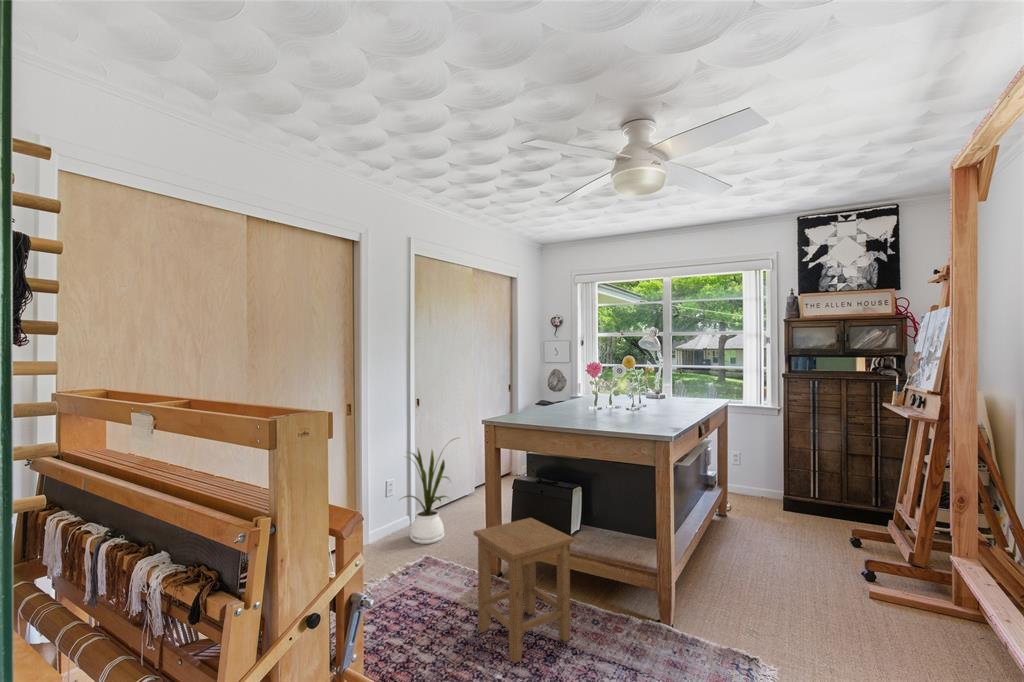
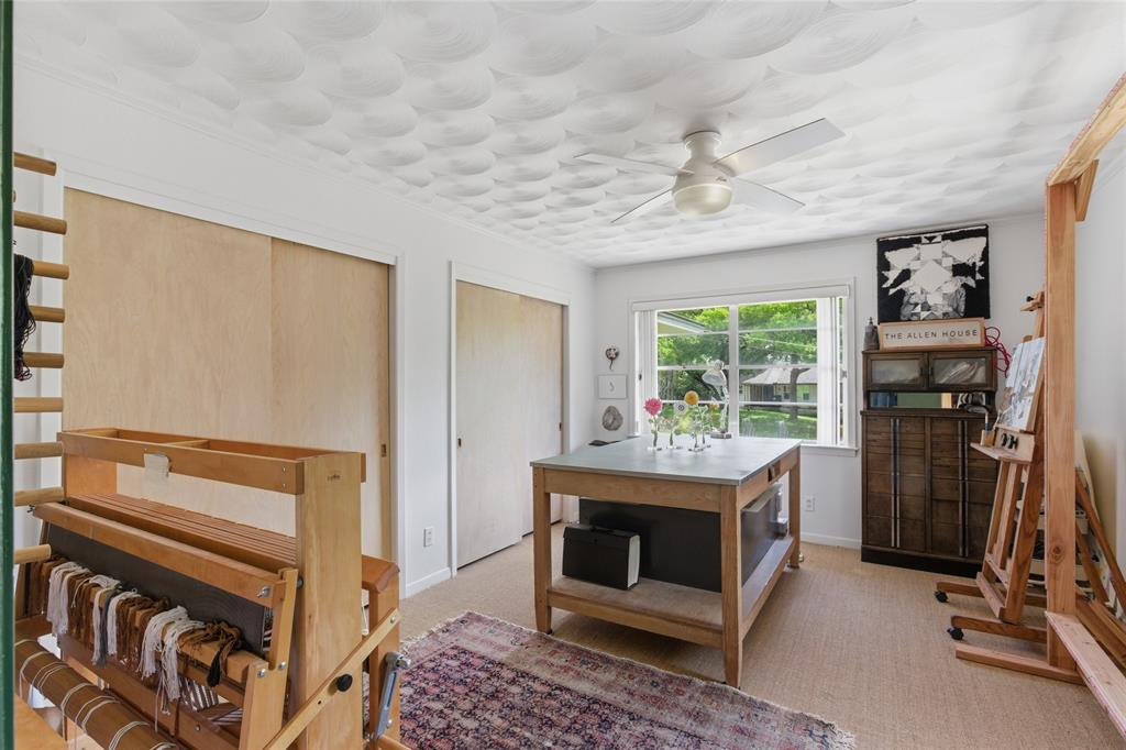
- stool [473,517,575,664]
- house plant [397,436,462,545]
